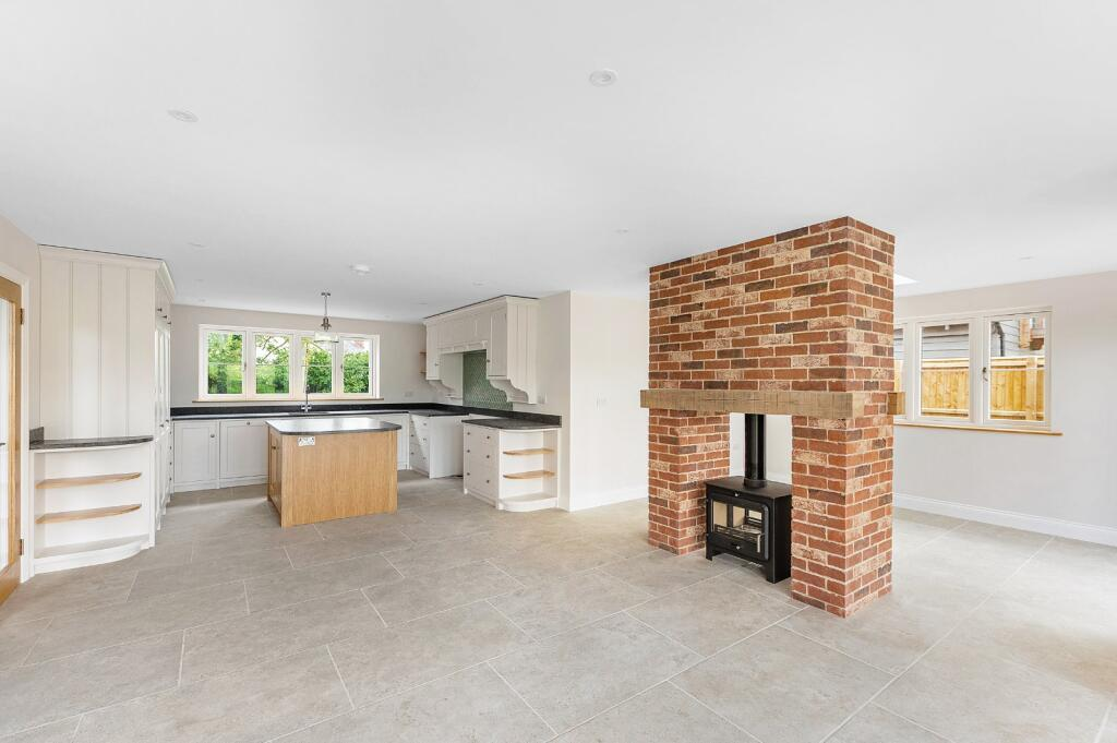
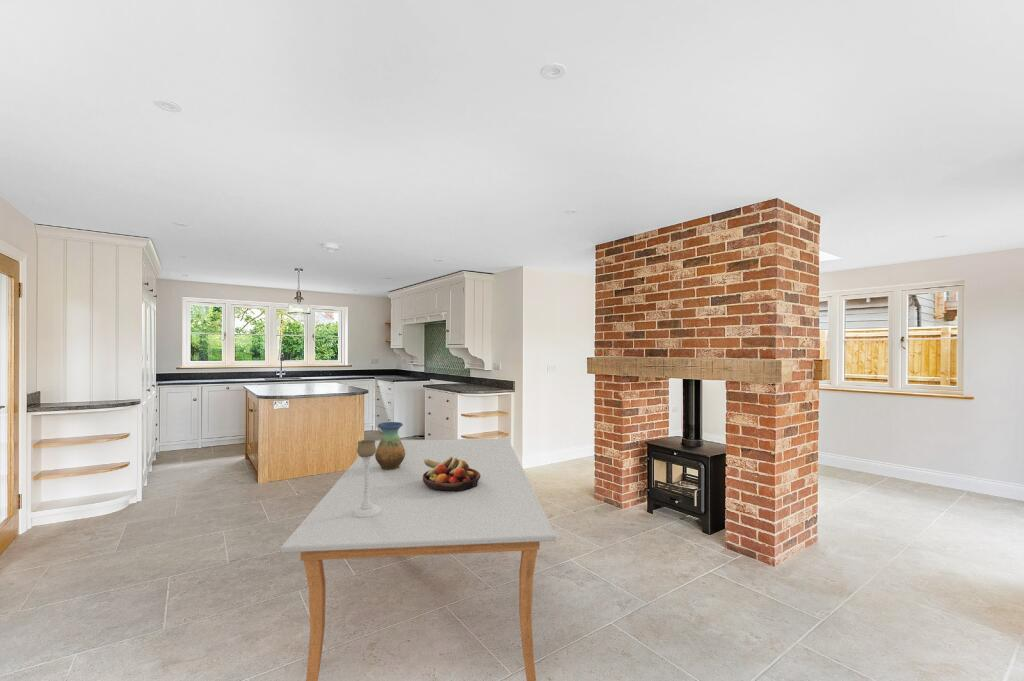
+ fruit bowl [423,457,480,492]
+ vase [375,421,405,470]
+ dining table [279,437,557,681]
+ candle holder [351,439,382,517]
